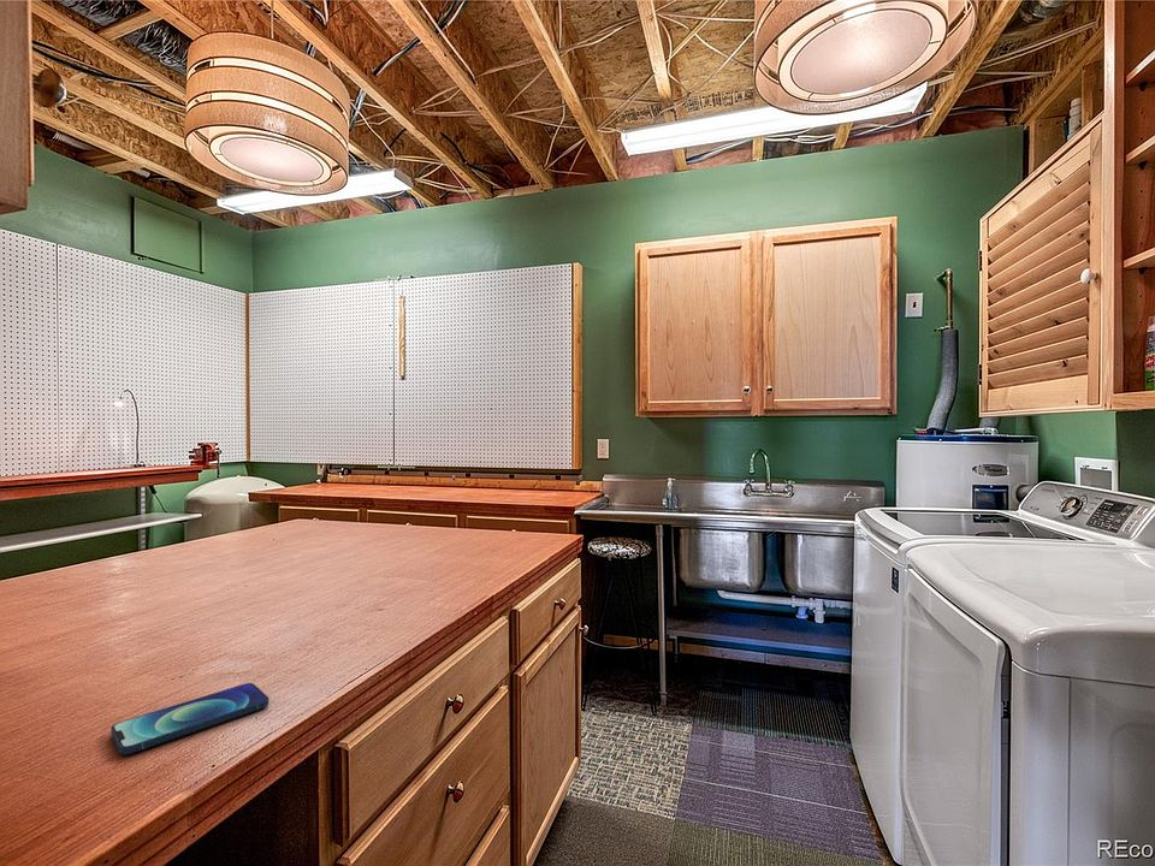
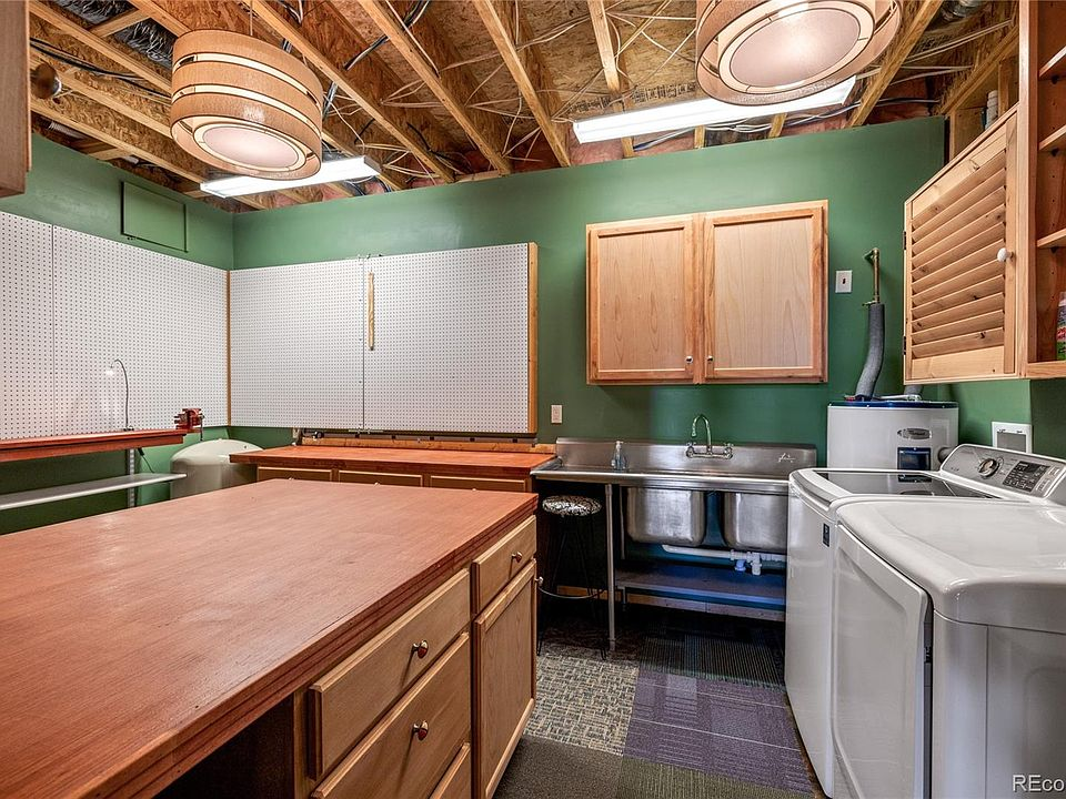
- smartphone [109,682,270,755]
